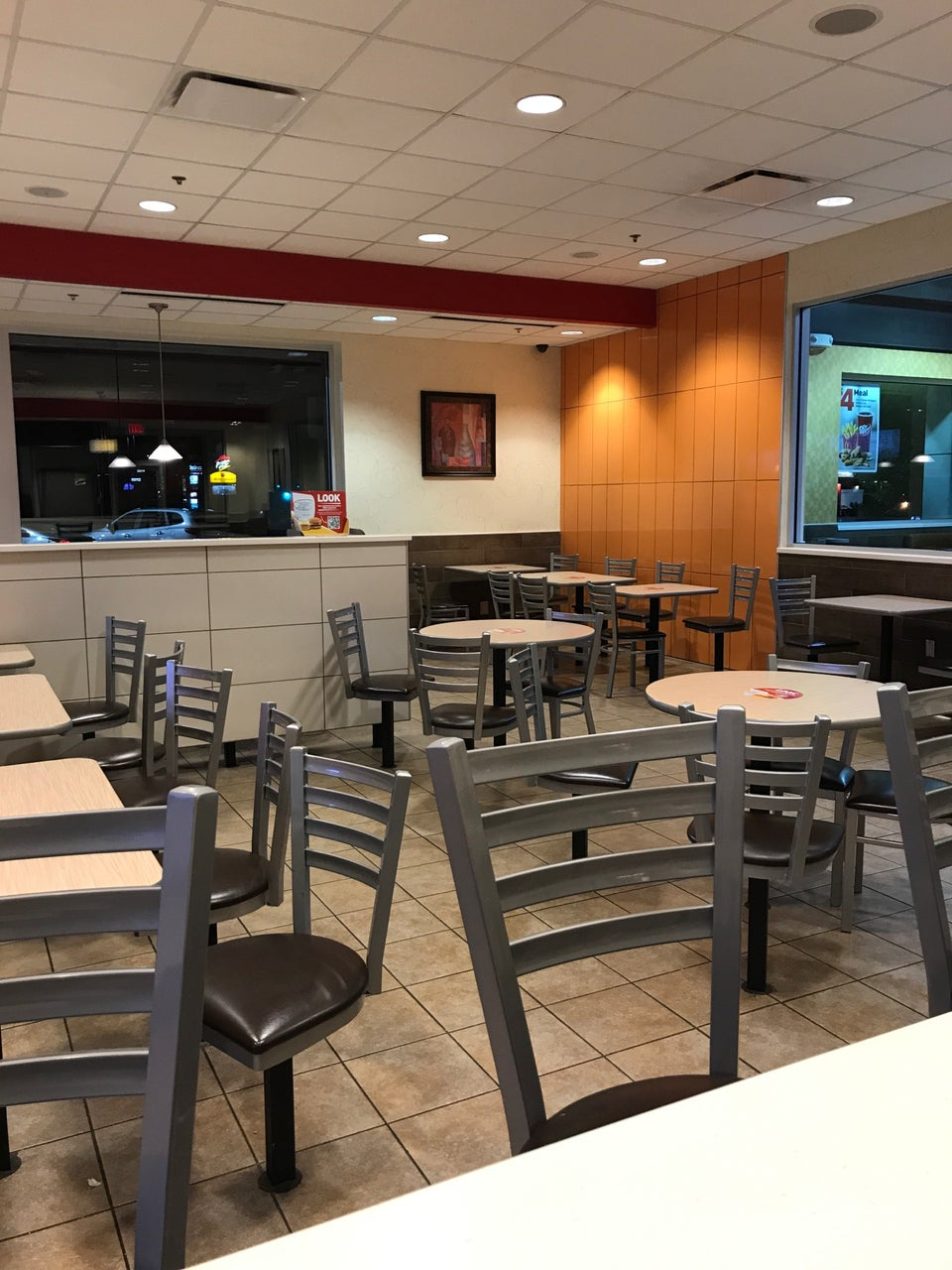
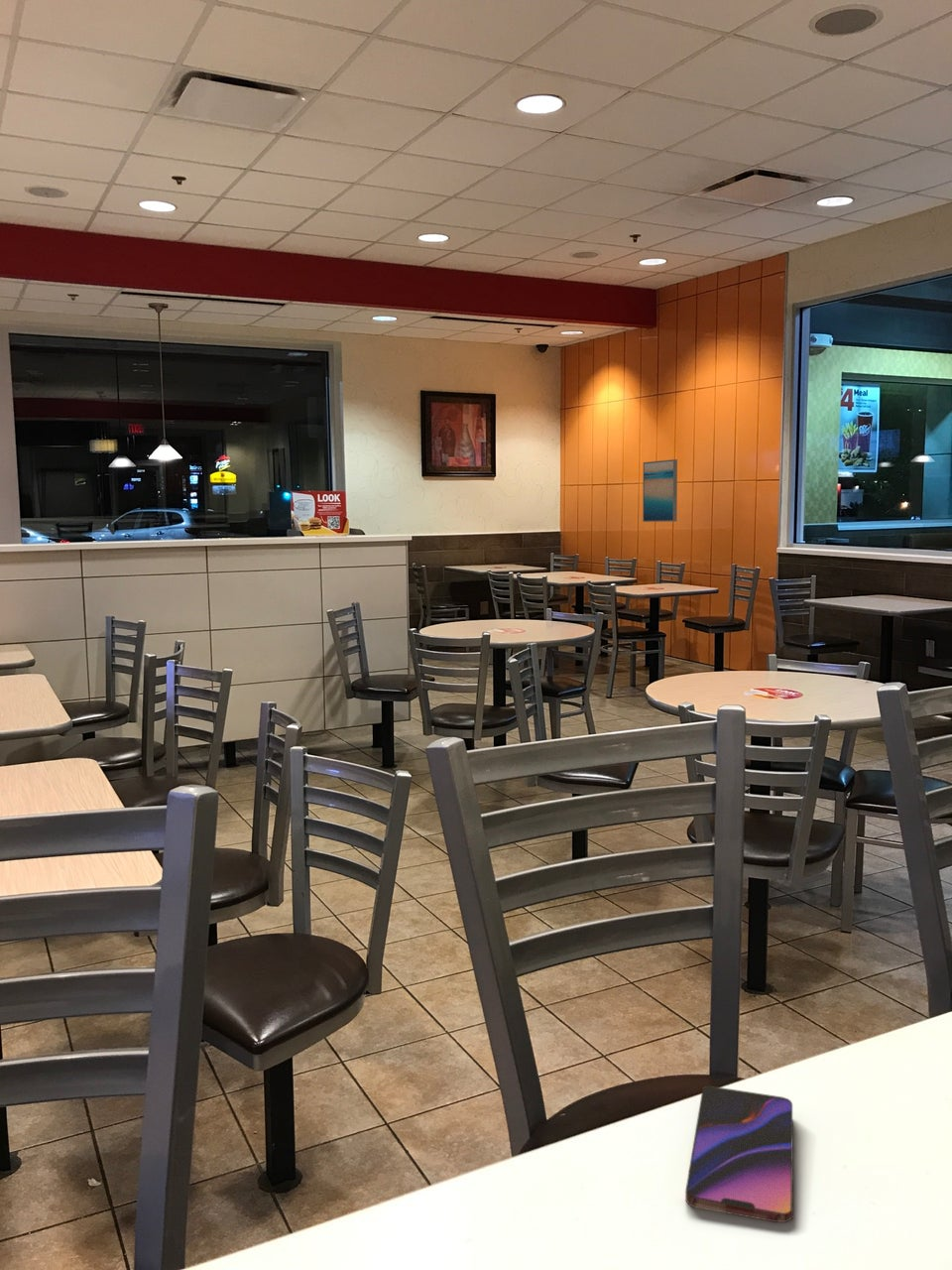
+ smartphone [684,1084,794,1223]
+ wall art [642,458,678,523]
